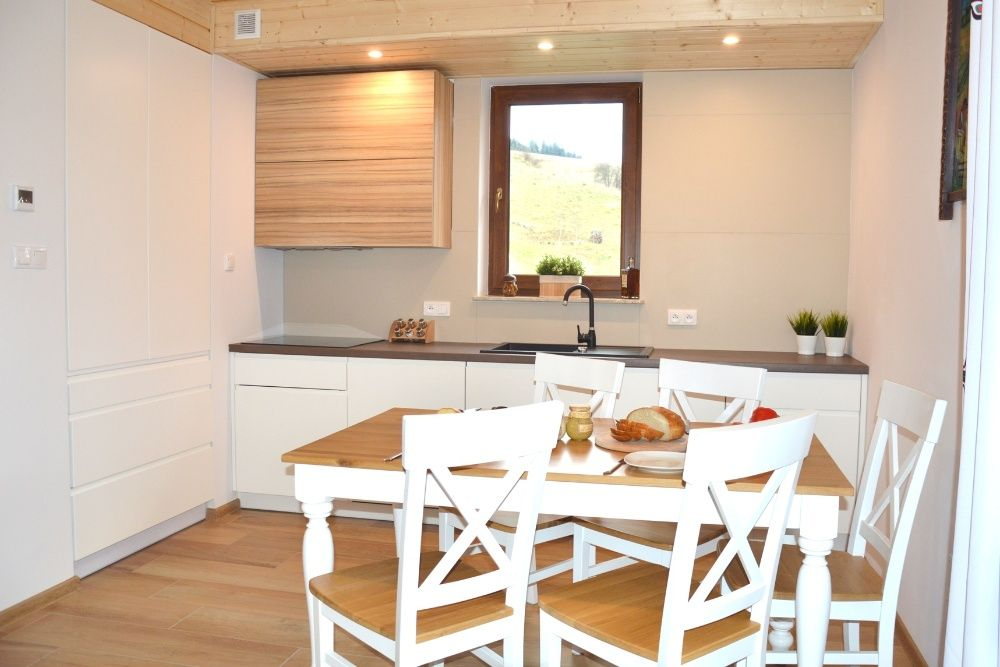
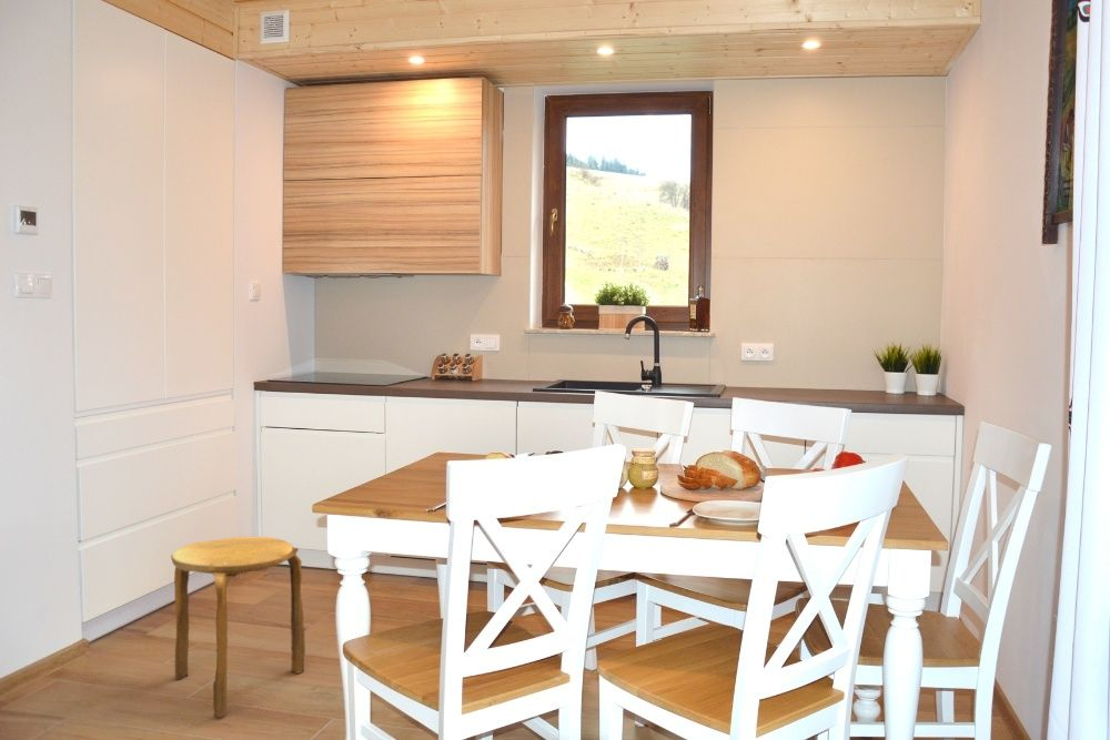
+ stool [170,536,306,718]
